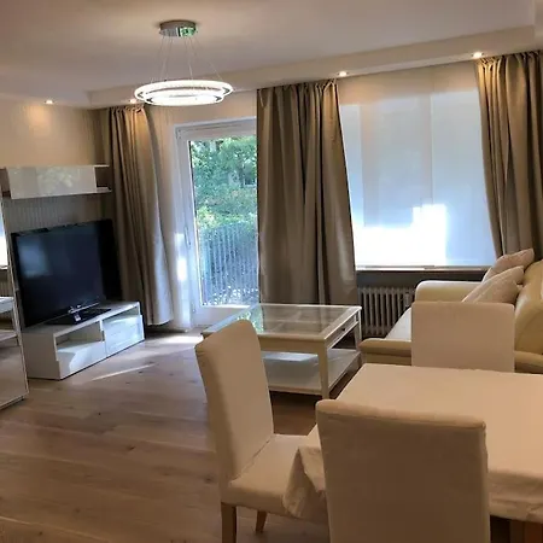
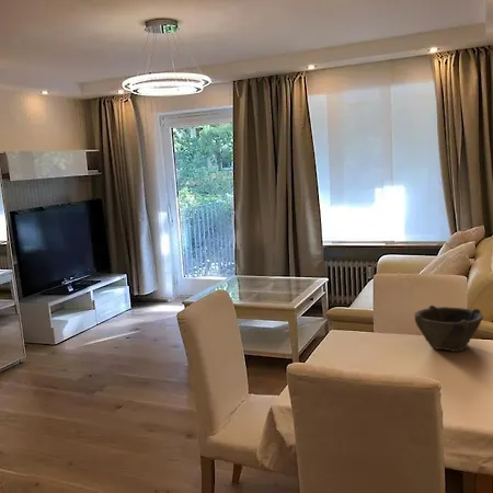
+ bowl [413,305,484,353]
